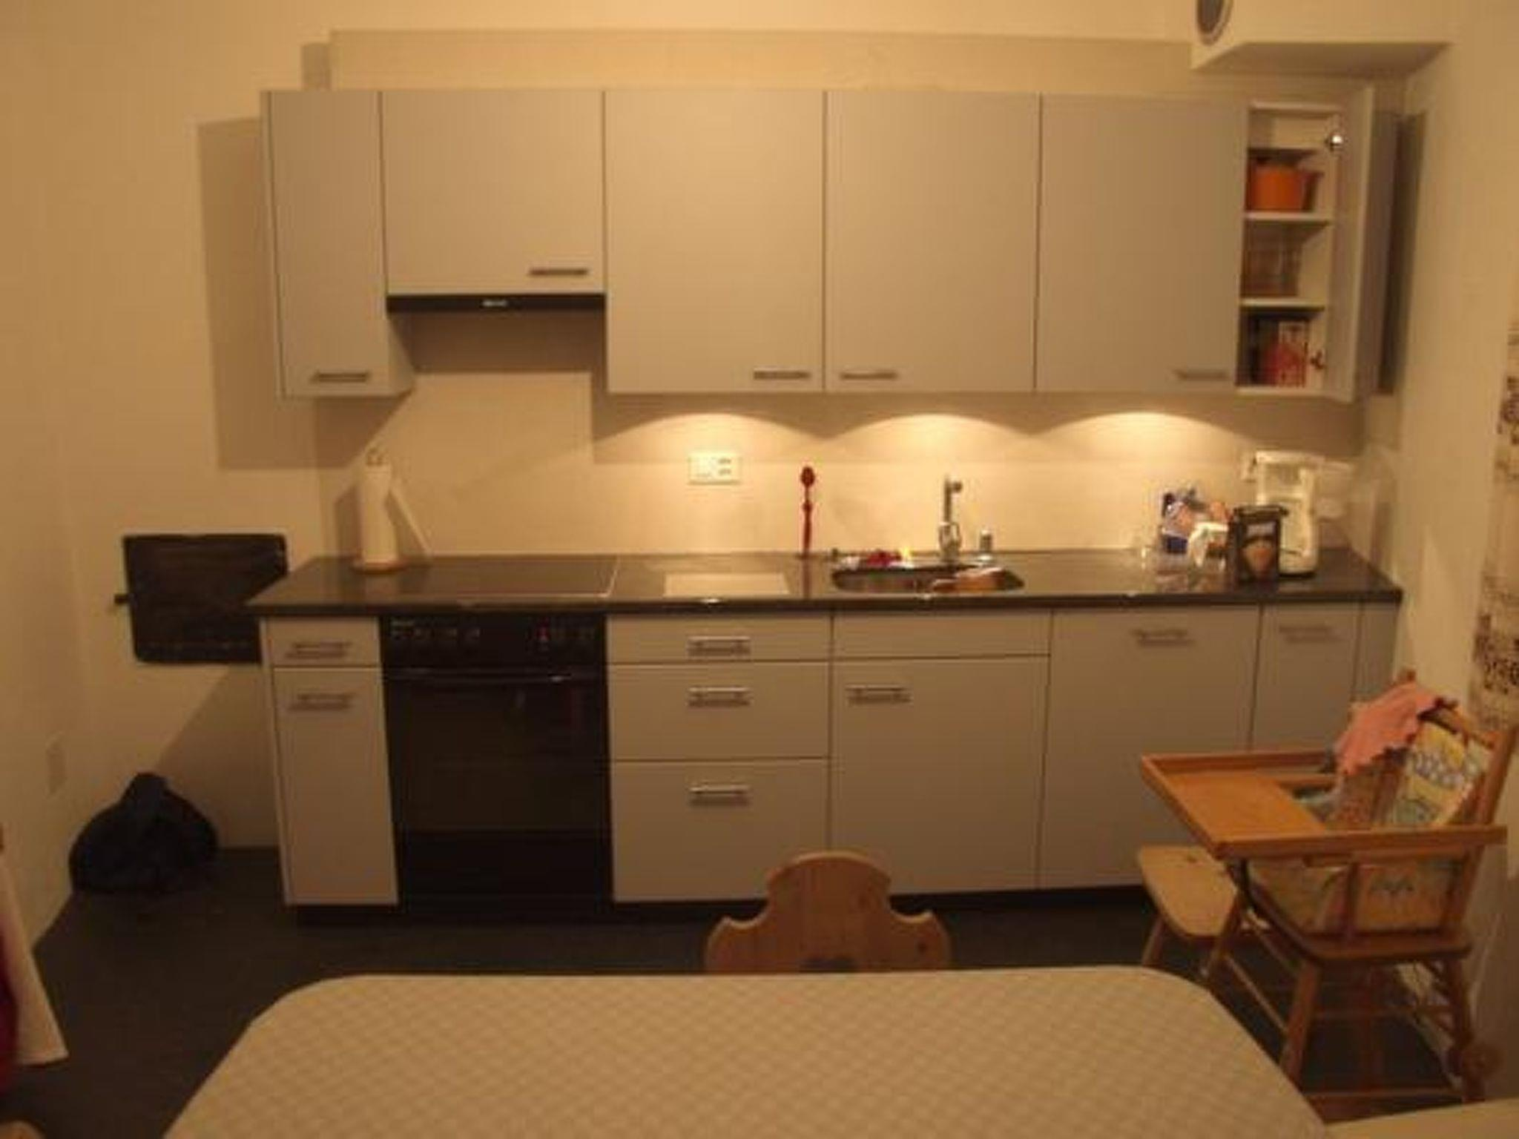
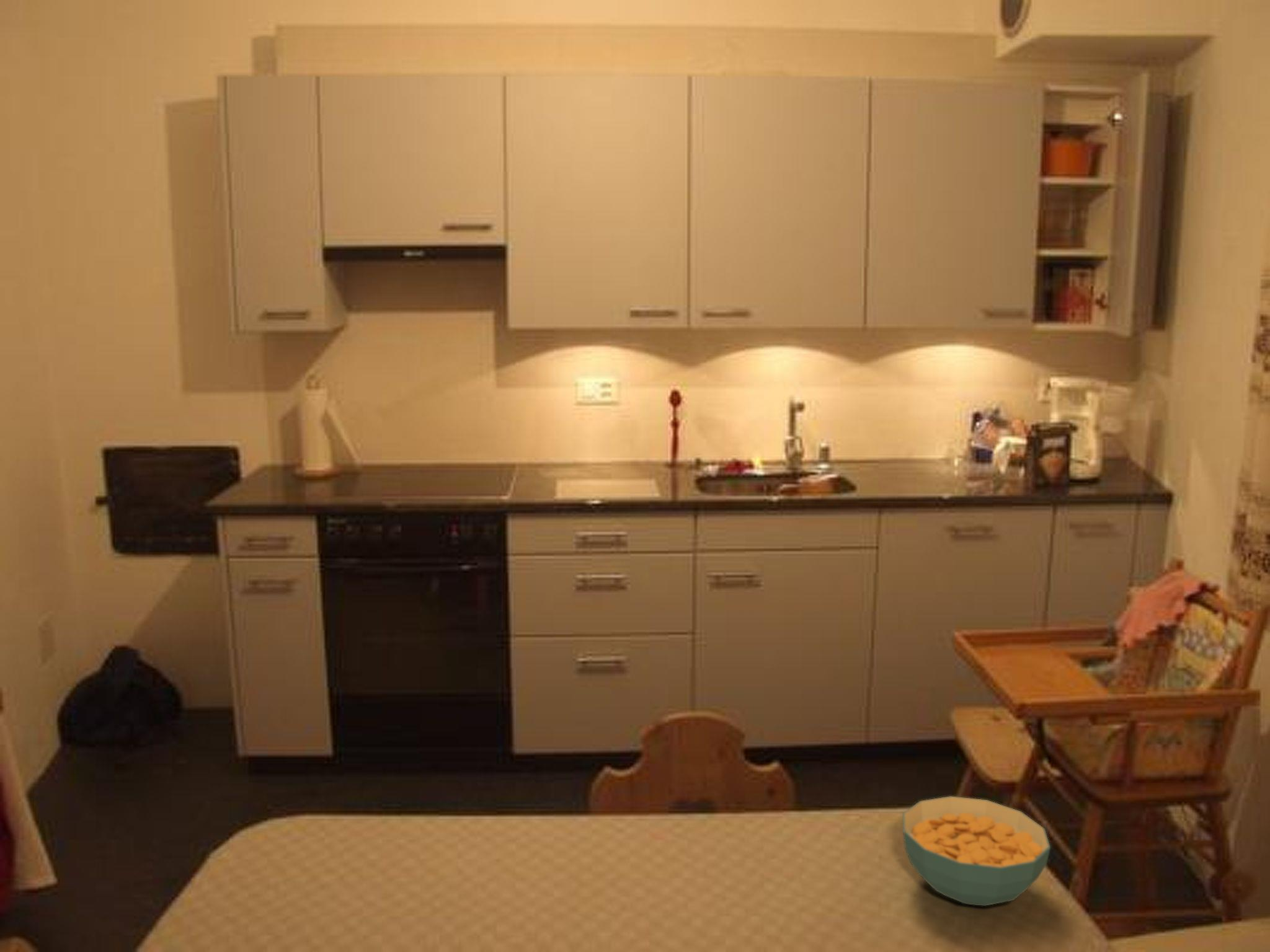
+ cereal bowl [902,795,1051,907]
